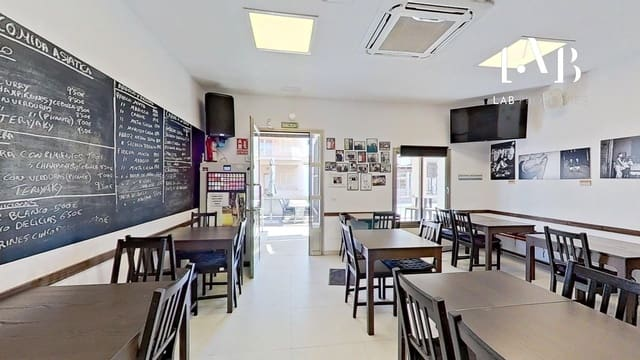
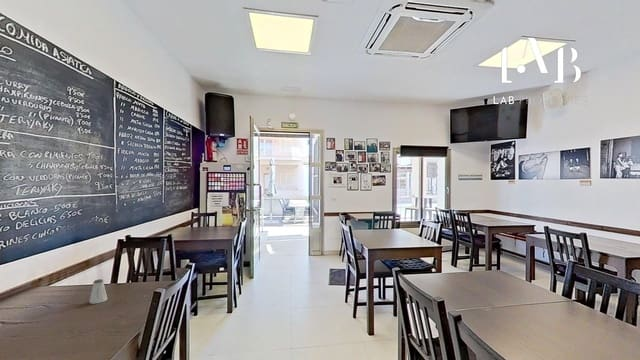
+ saltshaker [88,278,108,305]
